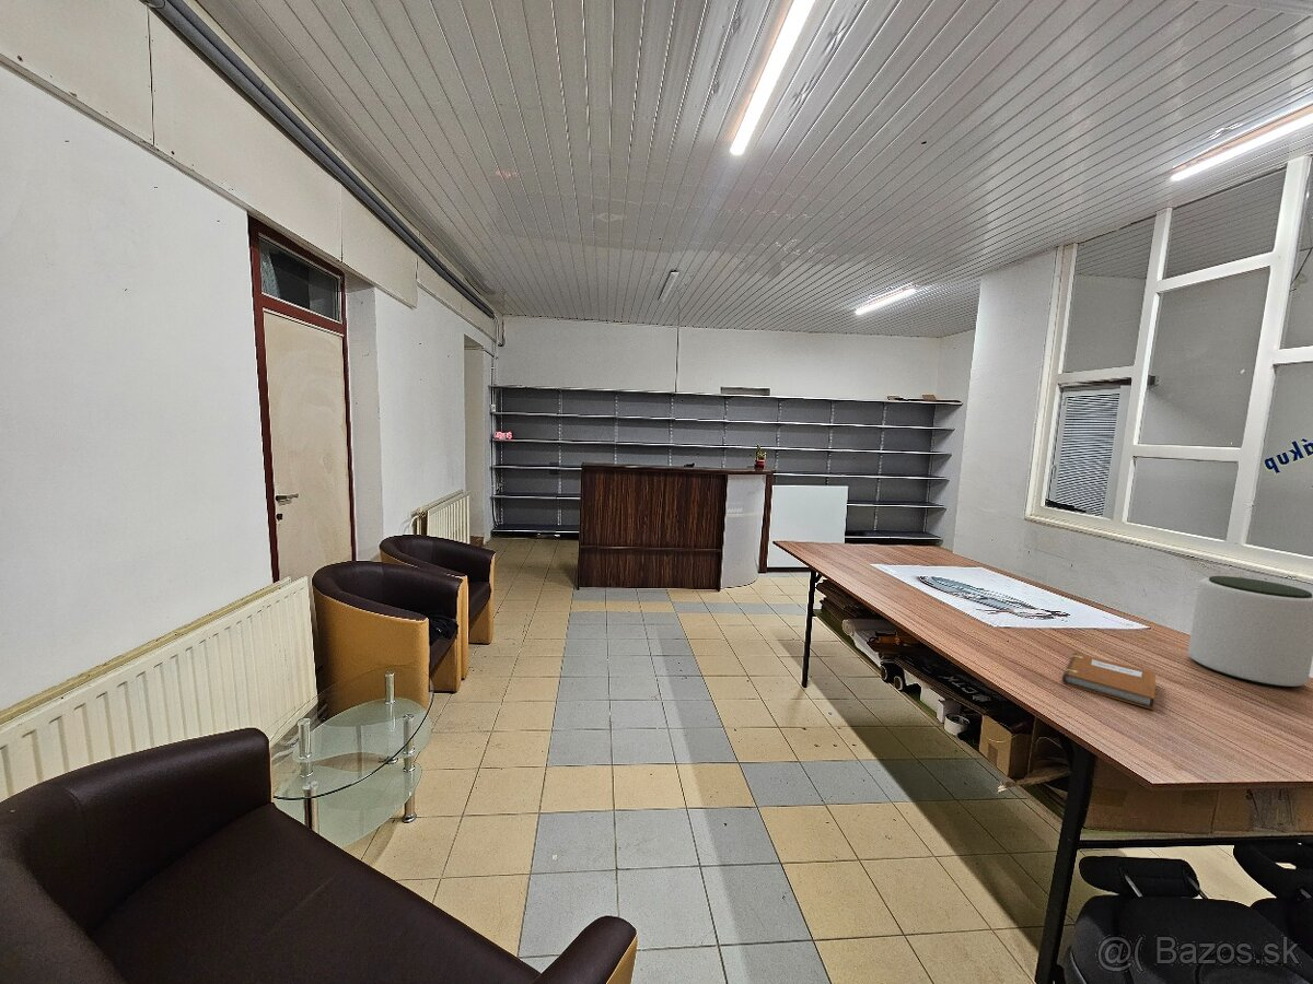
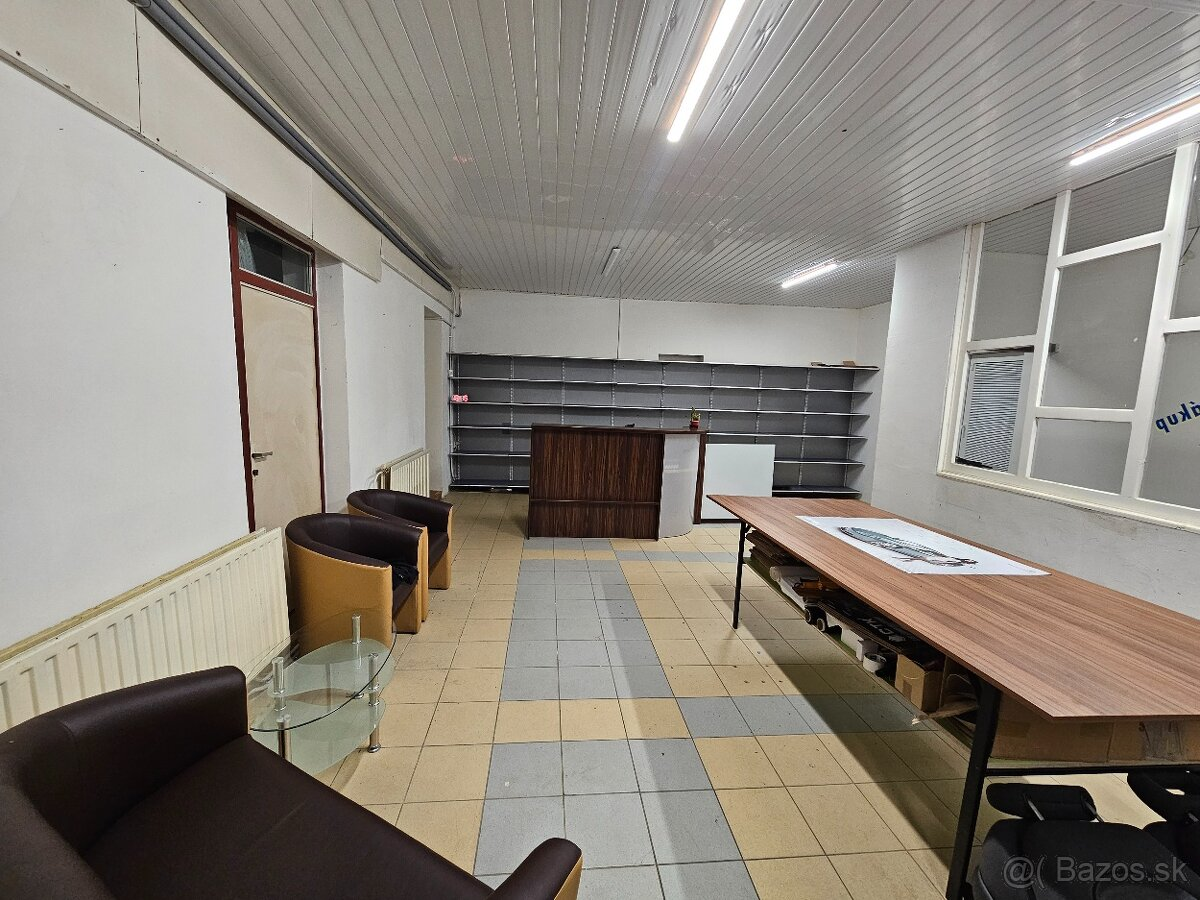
- notebook [1061,652,1157,711]
- plant pot [1187,575,1313,688]
